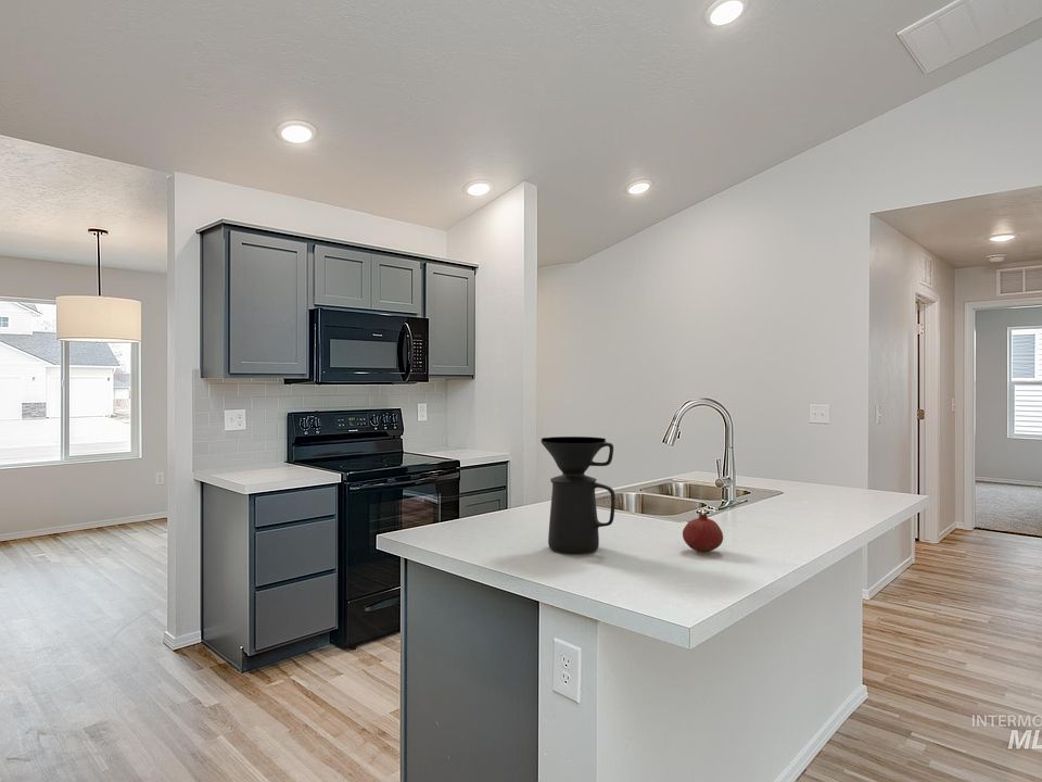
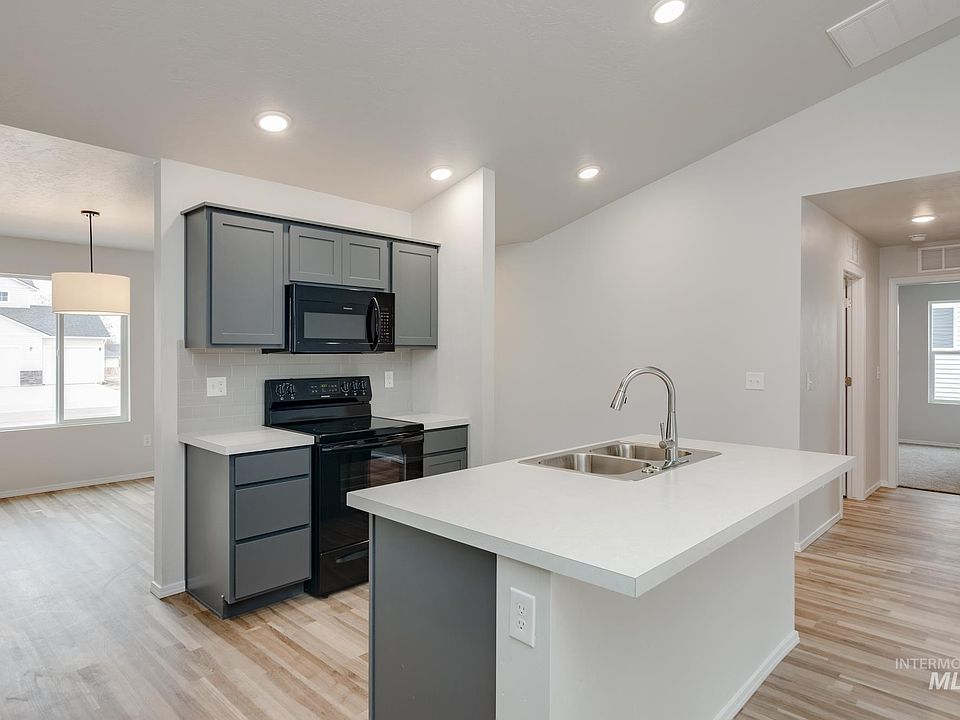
- fruit [682,512,724,553]
- coffee maker [539,436,617,555]
